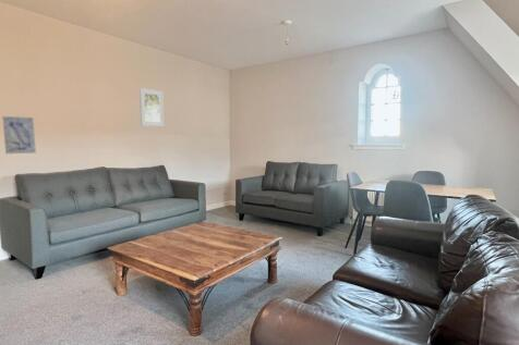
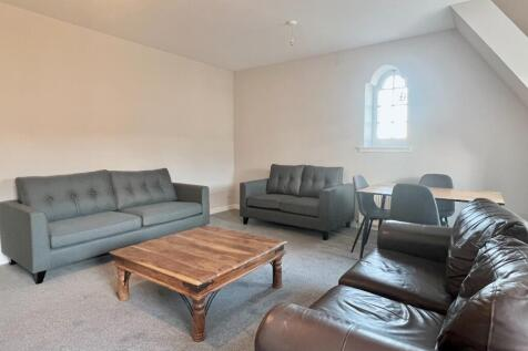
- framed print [138,87,165,127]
- wall art [2,115,37,155]
